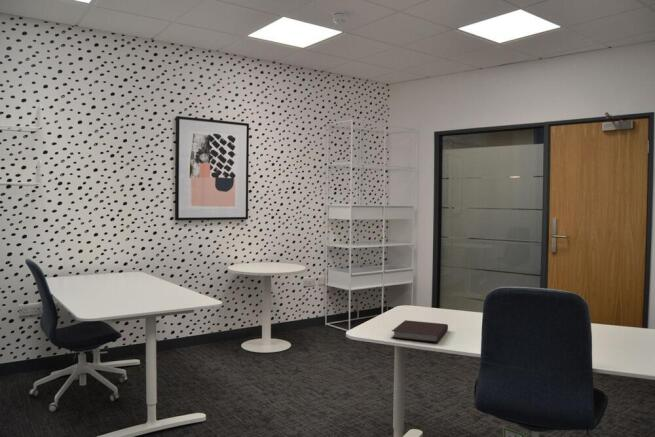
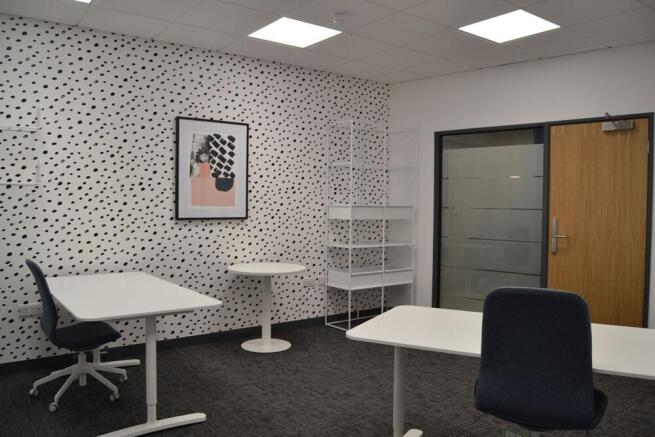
- notebook [391,319,449,343]
